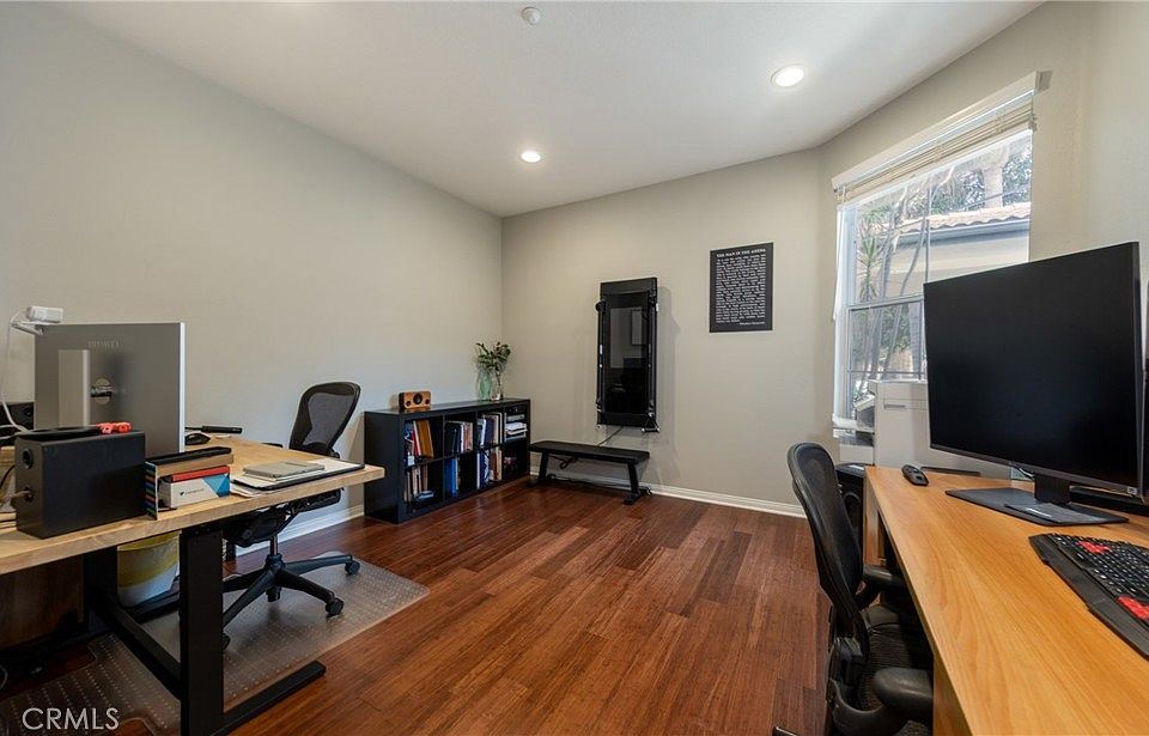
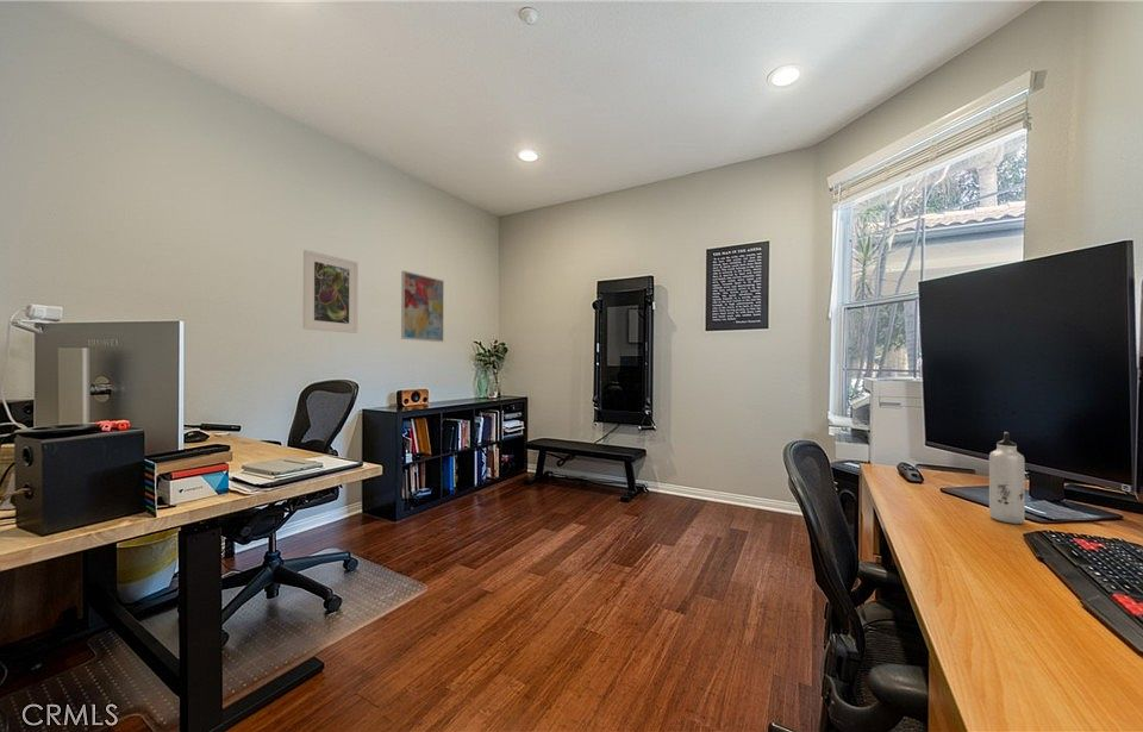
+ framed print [302,249,360,334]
+ water bottle [988,431,1026,525]
+ wall art [400,270,445,343]
